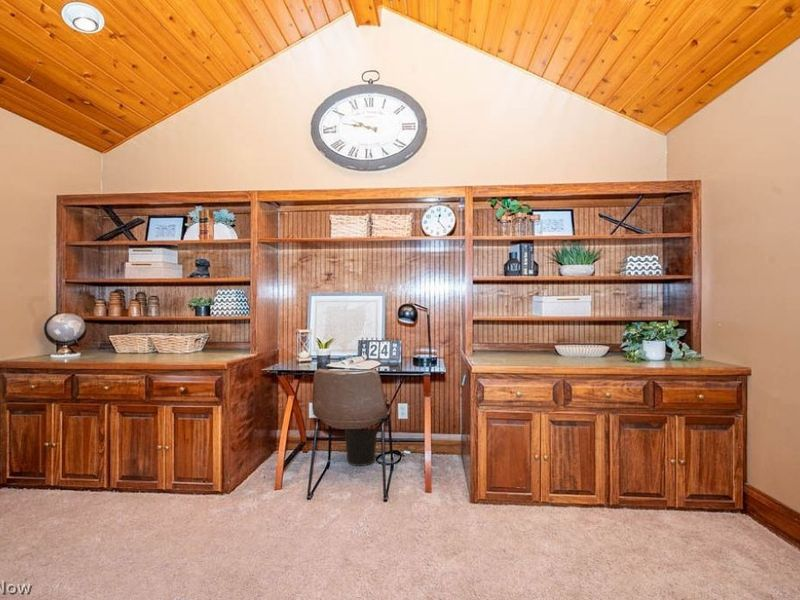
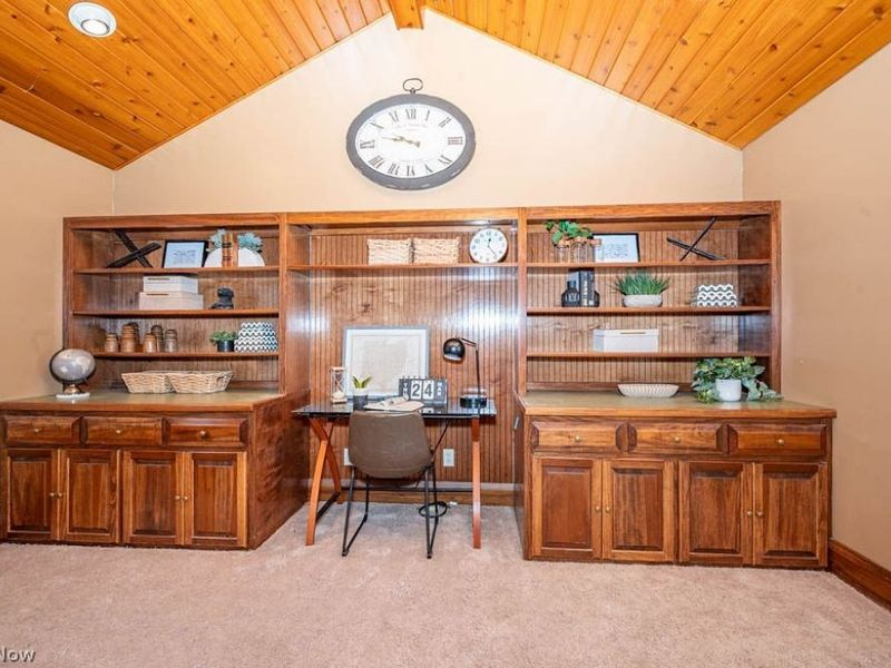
- wastebasket [344,428,378,467]
